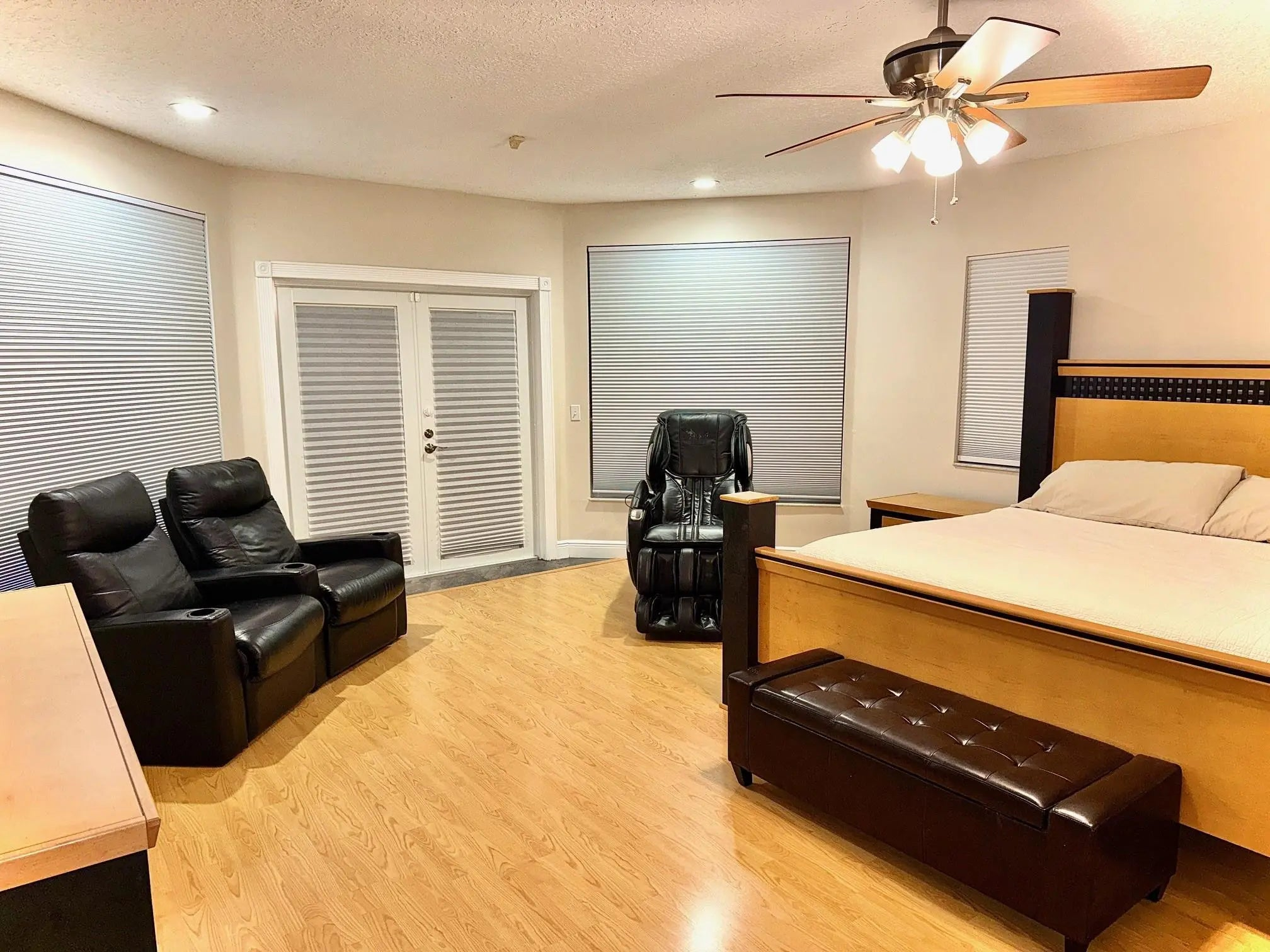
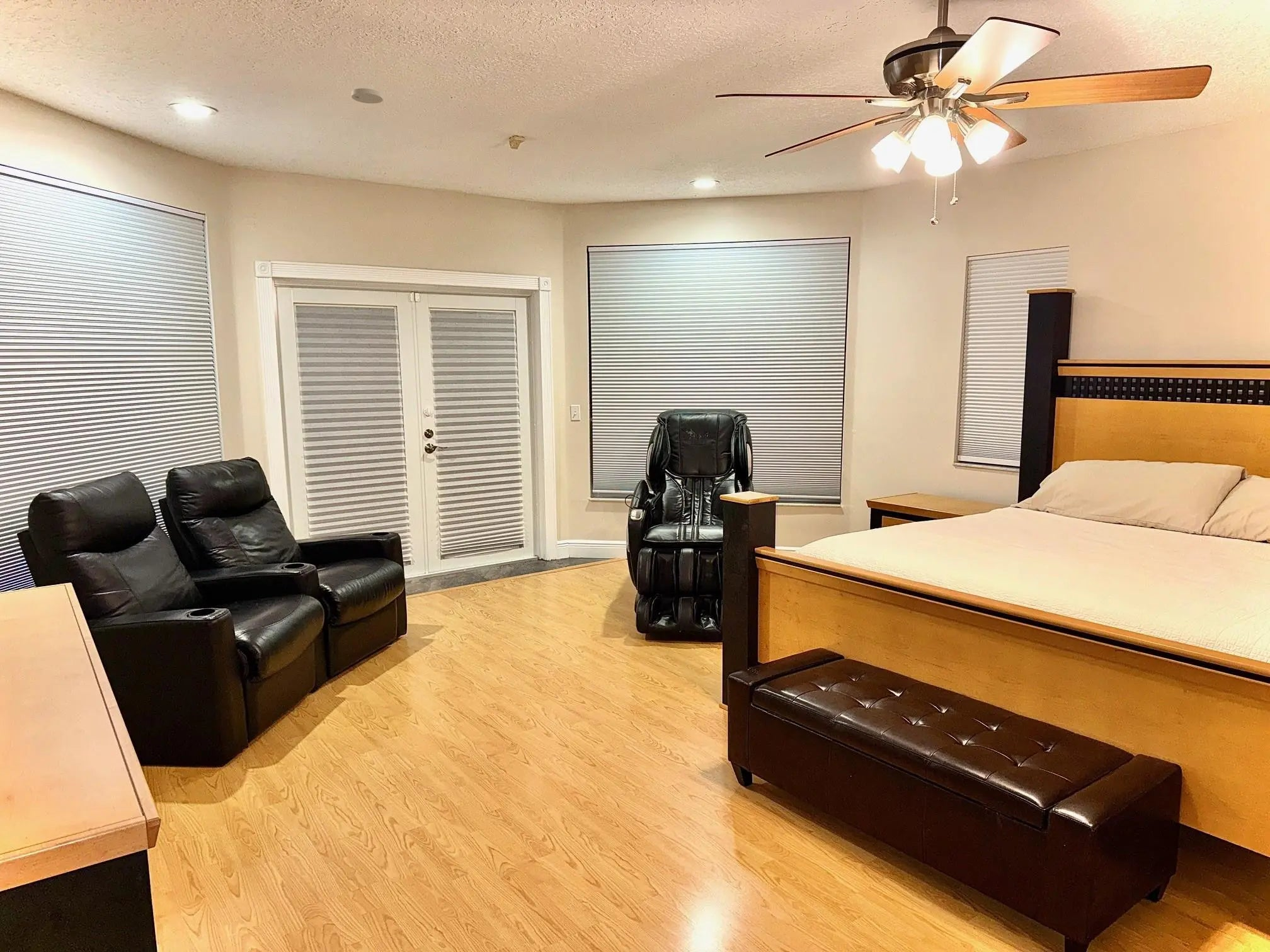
+ smoke detector [351,88,384,104]
